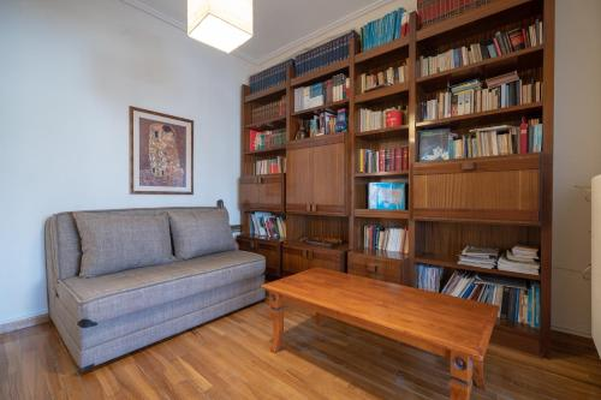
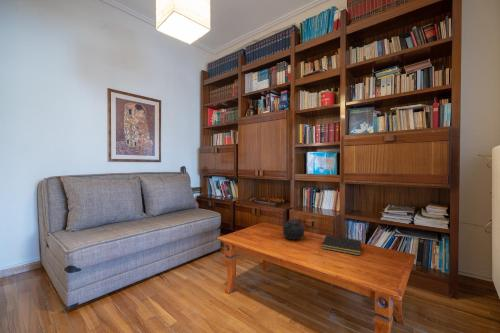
+ teapot [282,218,306,241]
+ notepad [320,234,362,256]
